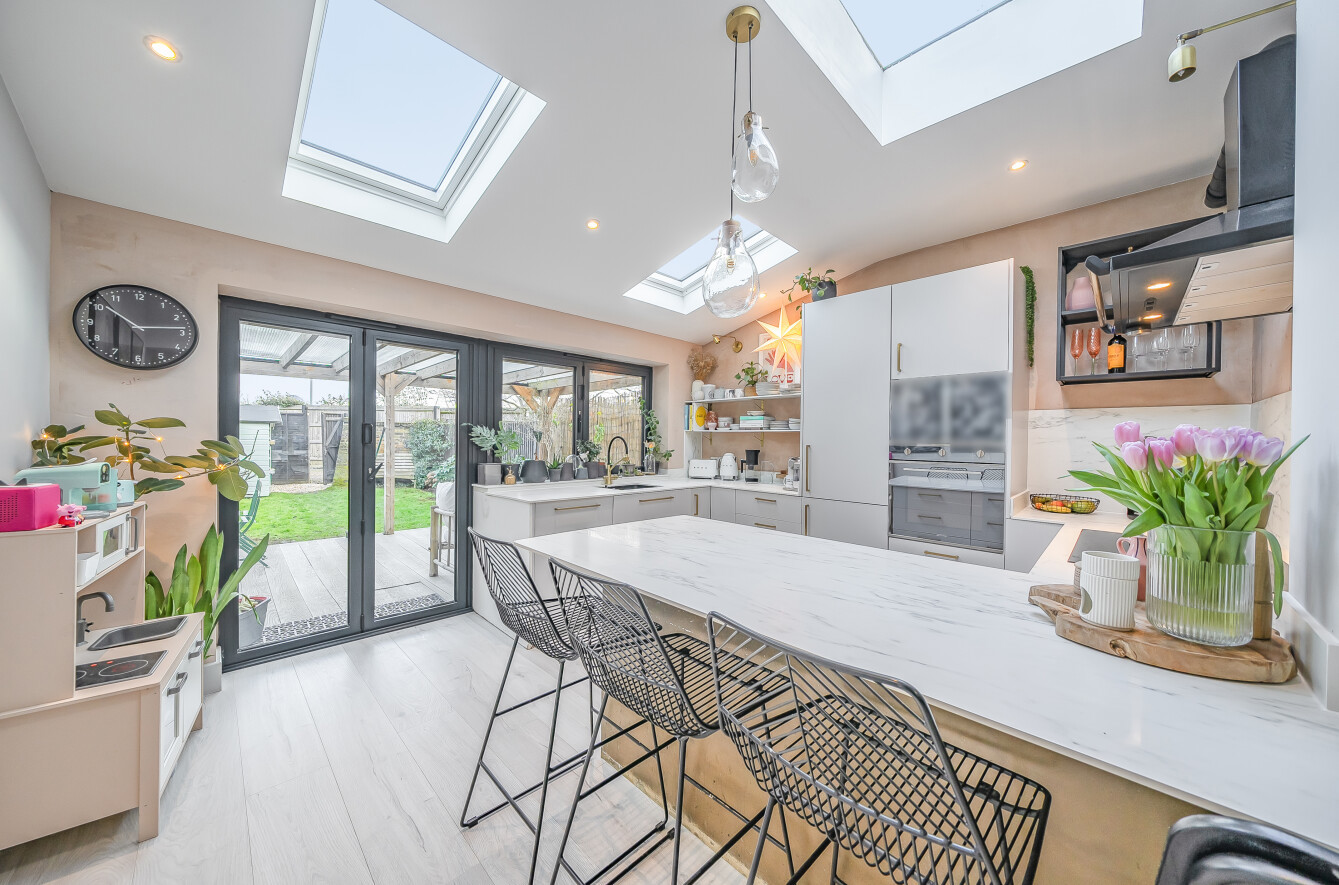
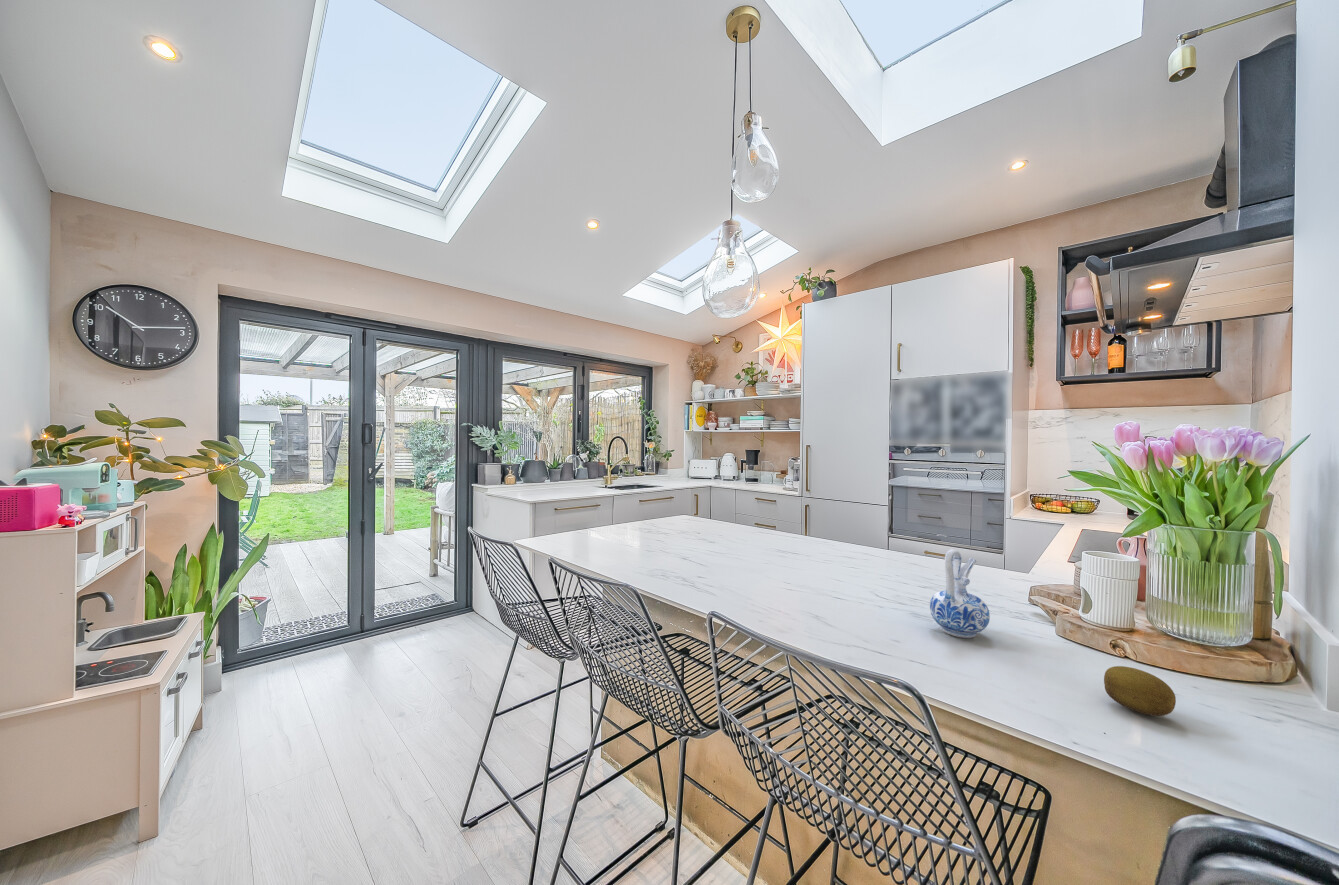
+ fruit [1103,665,1177,717]
+ ceramic pitcher [929,548,991,639]
